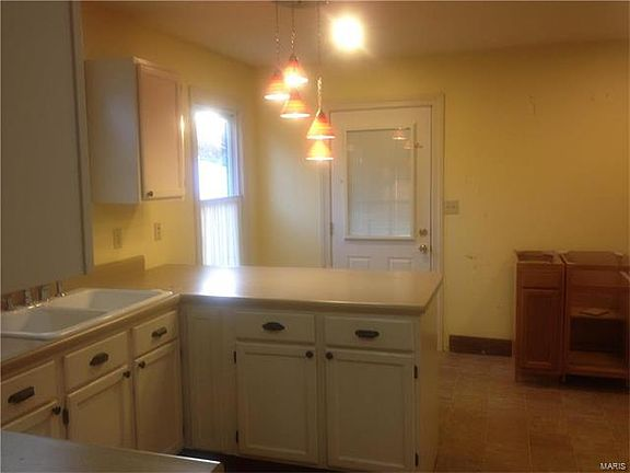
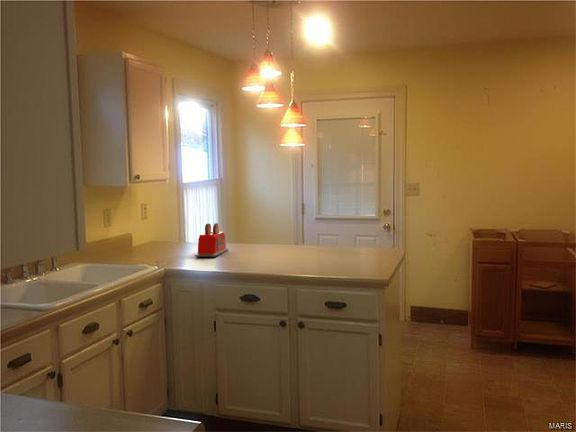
+ toaster [194,222,229,258]
